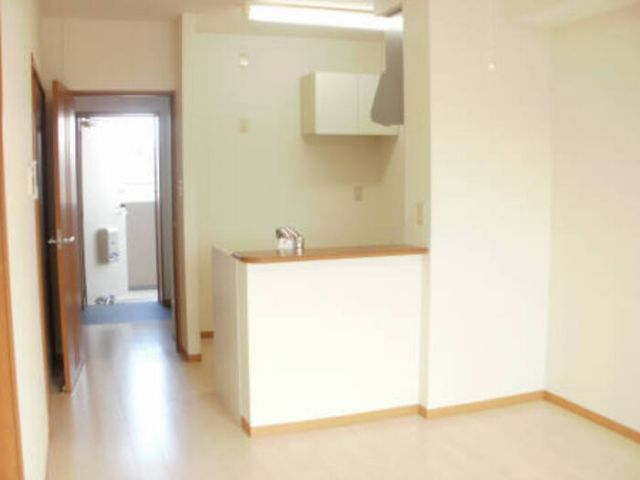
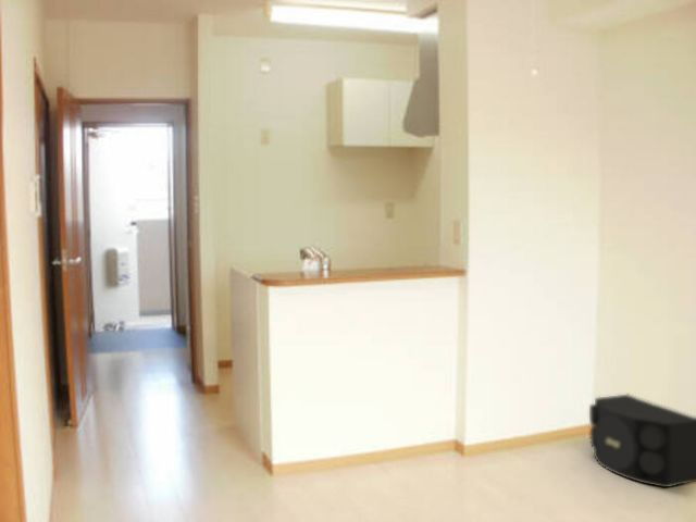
+ speaker [588,394,696,488]
